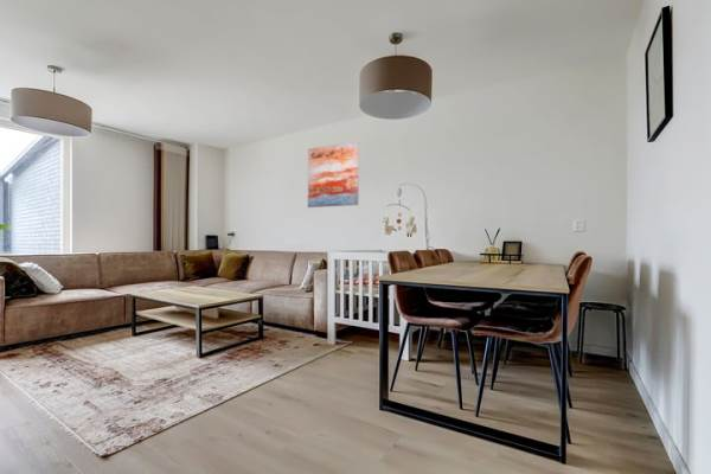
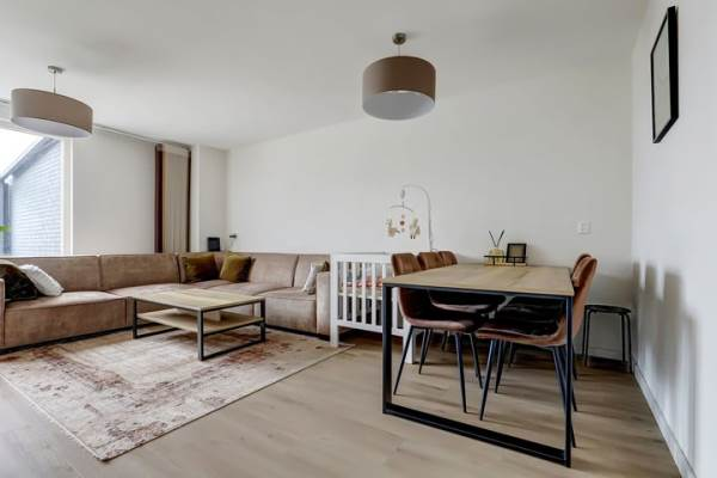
- wall art [307,140,360,209]
